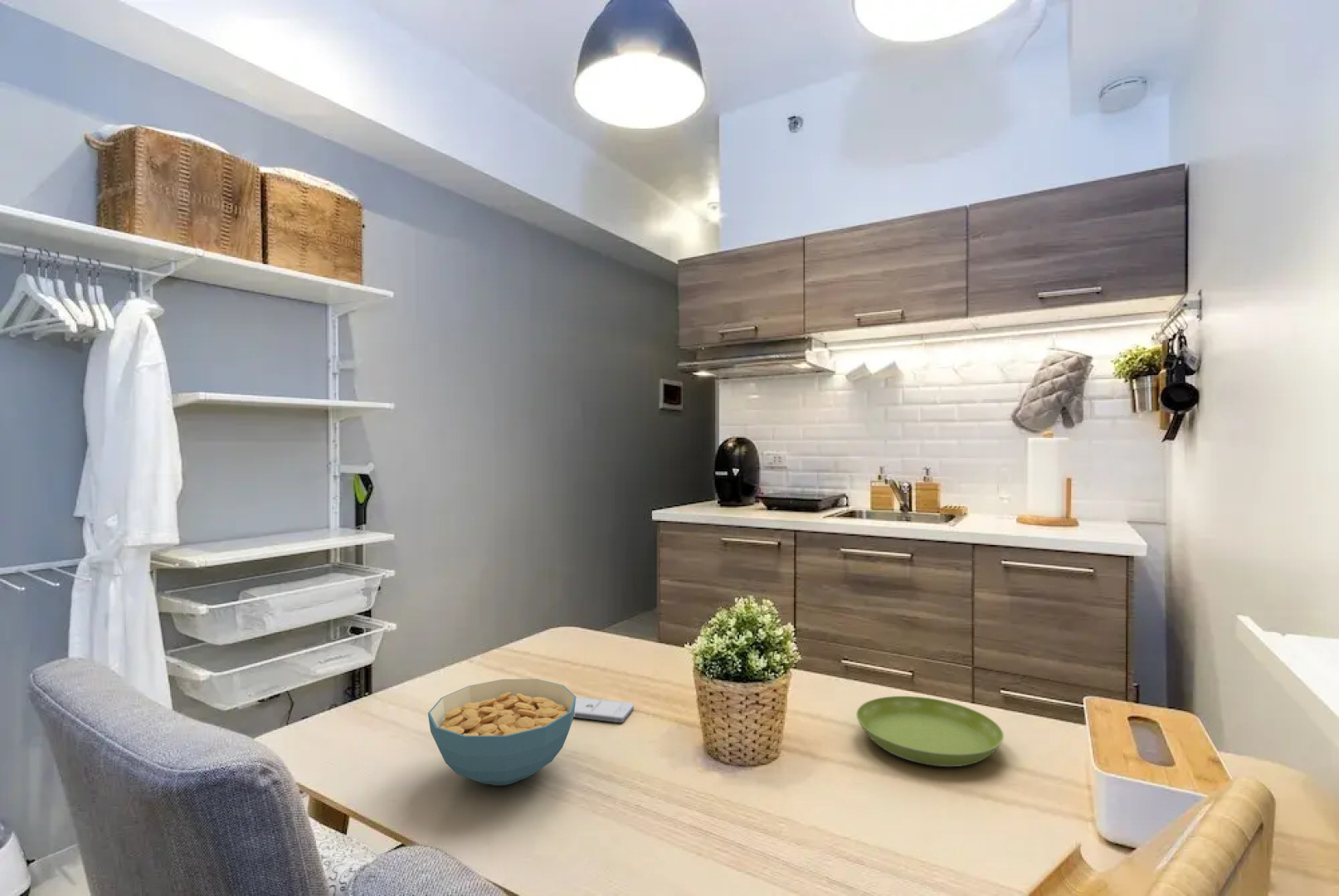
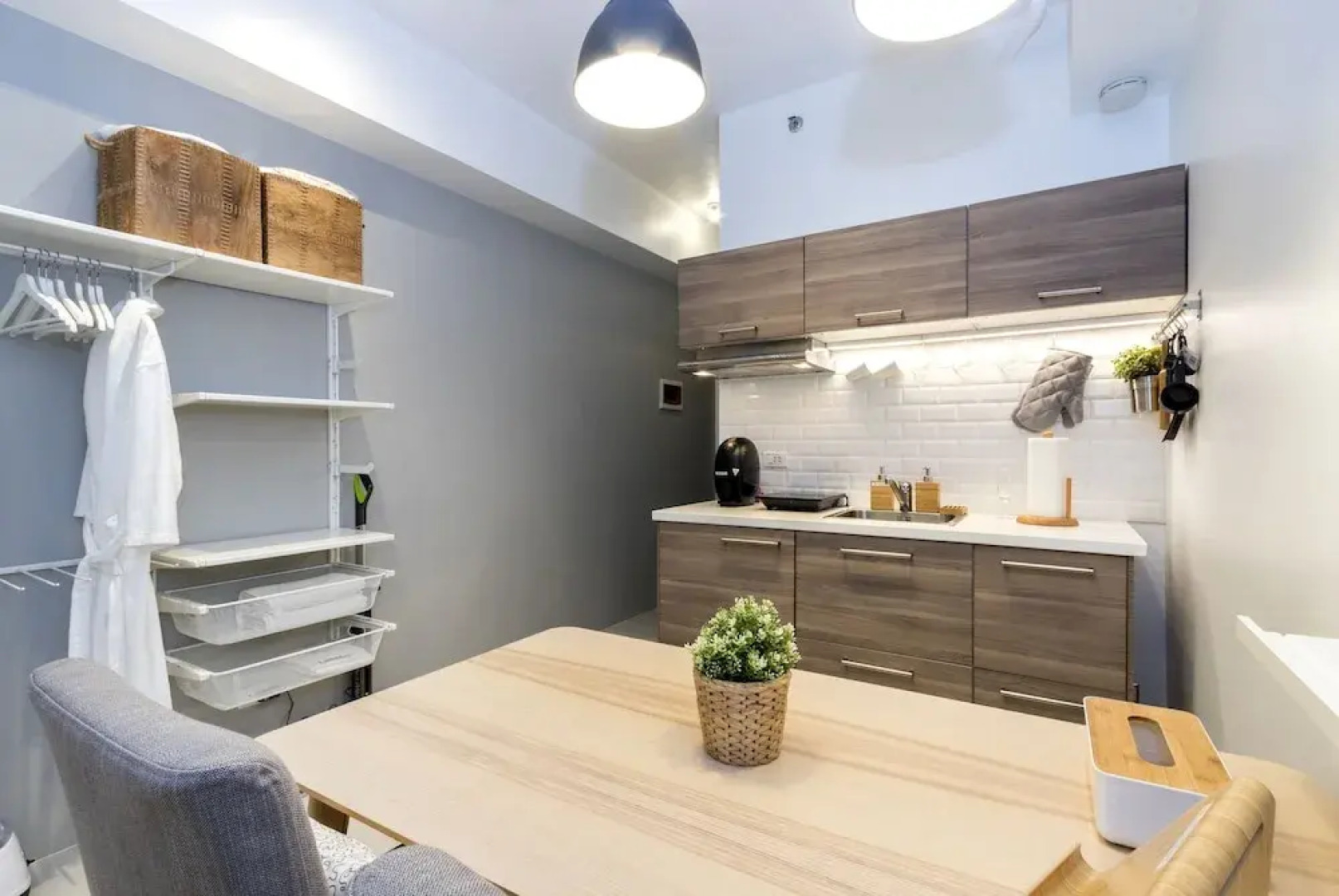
- cereal bowl [427,678,577,786]
- smartphone [573,696,635,723]
- saucer [855,695,1005,767]
